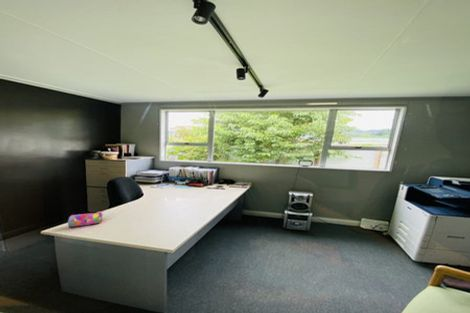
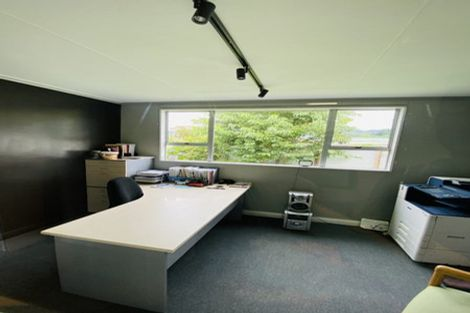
- pencil case [67,210,104,228]
